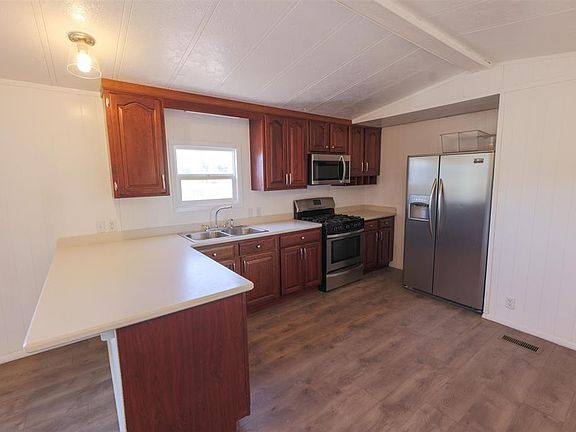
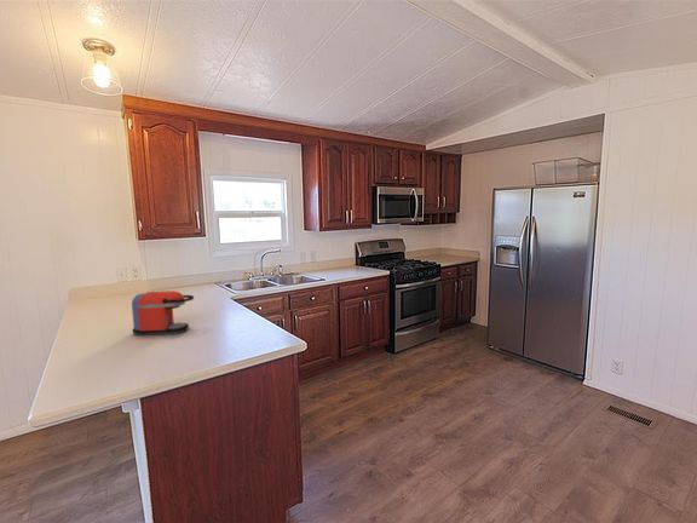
+ coffee maker [131,289,195,337]
